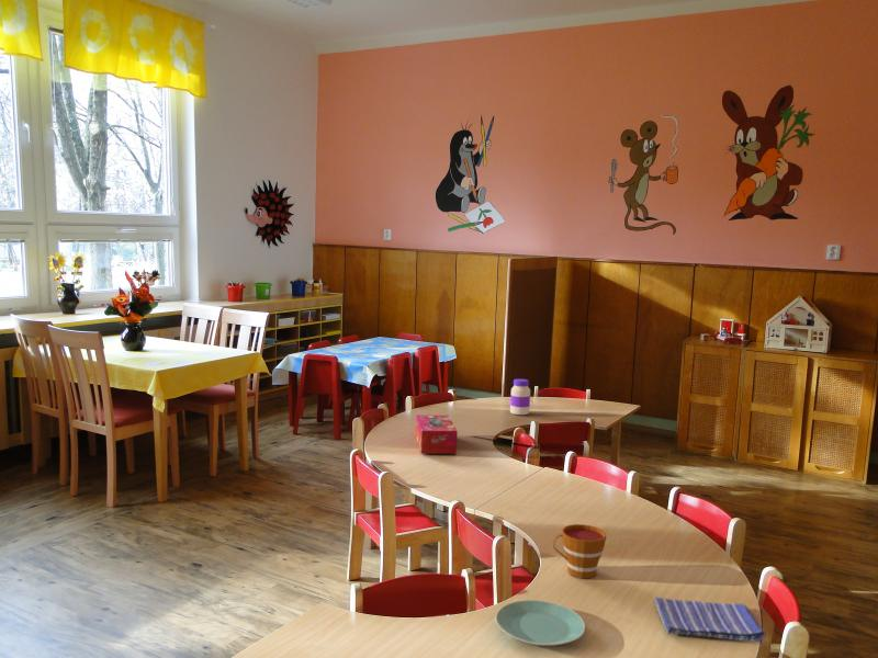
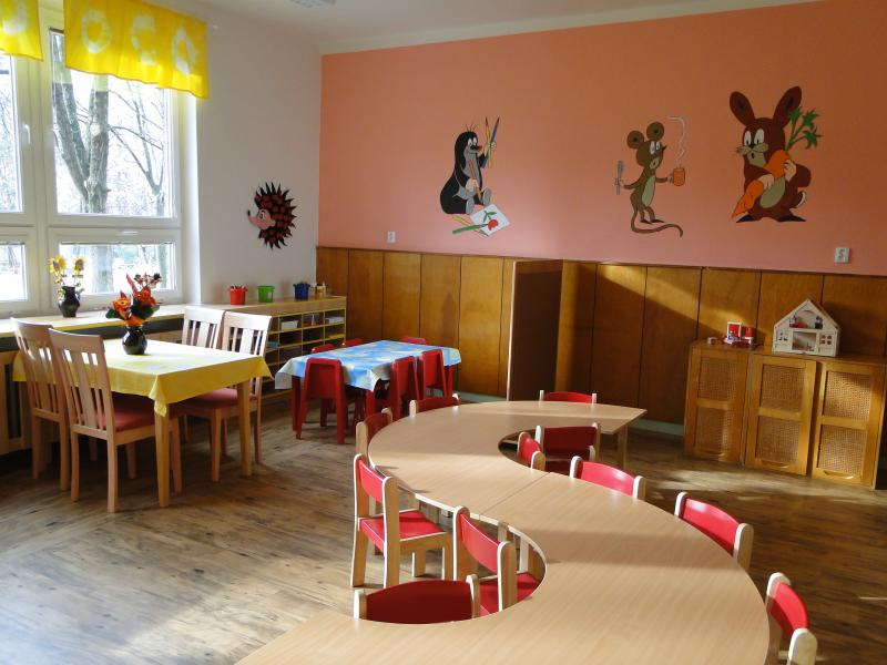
- jar [509,378,531,416]
- cup [552,523,607,579]
- dish towel [653,597,766,643]
- tissue box [415,415,459,455]
- plate [494,599,586,647]
